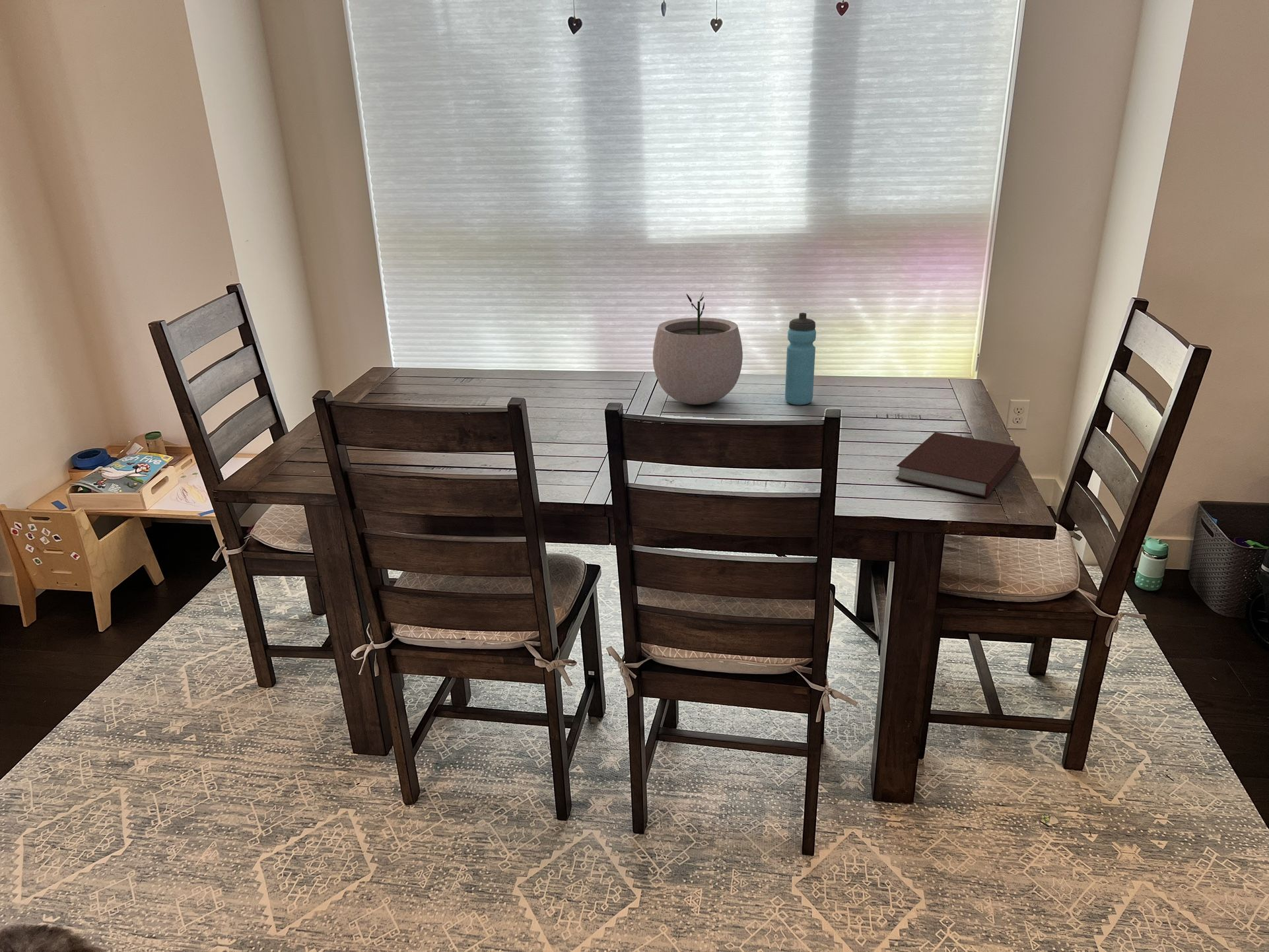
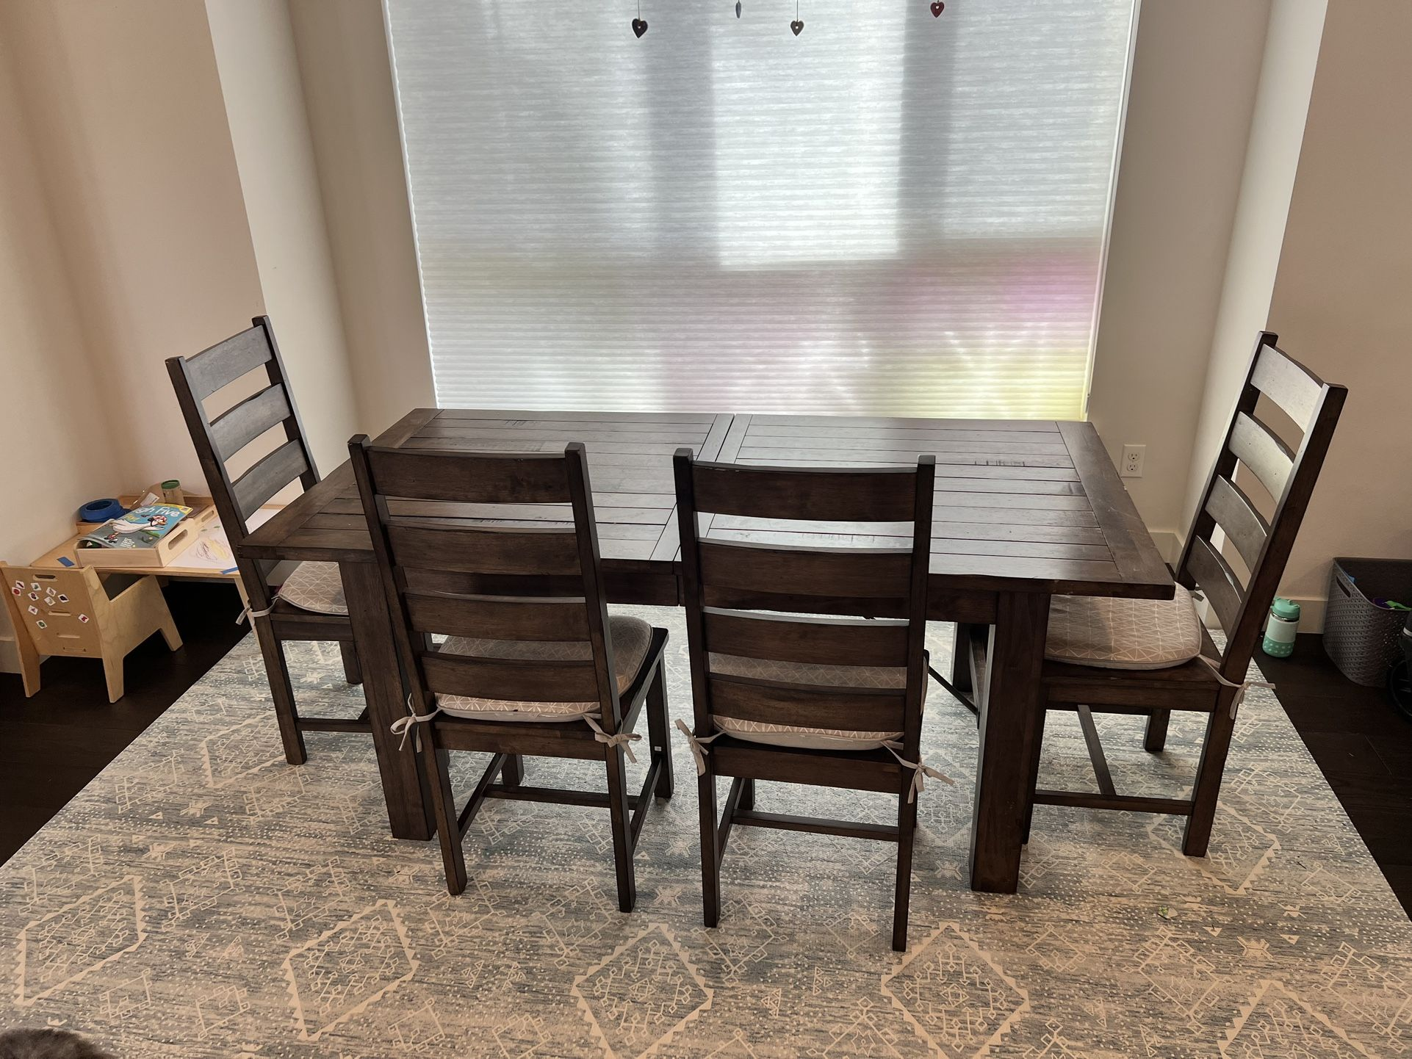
- plant pot [652,292,743,405]
- notebook [895,432,1021,498]
- water bottle [784,312,817,405]
